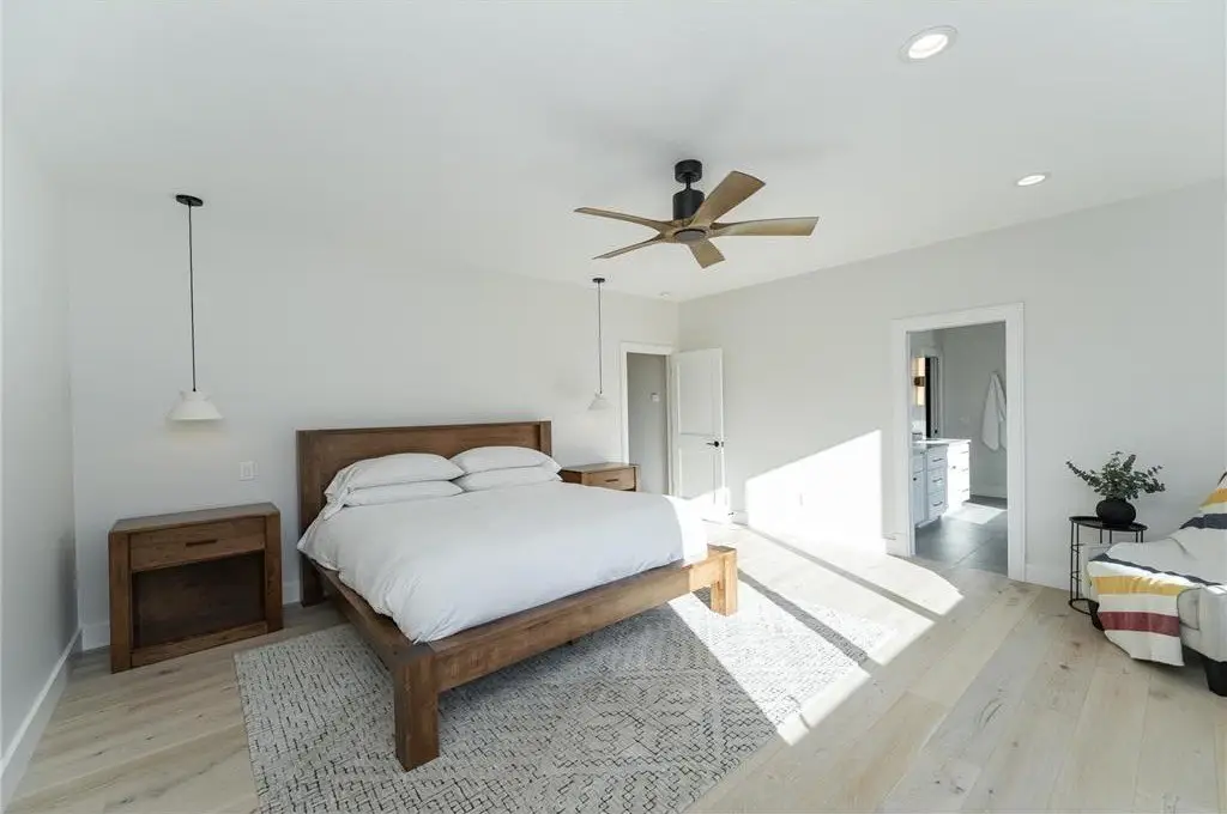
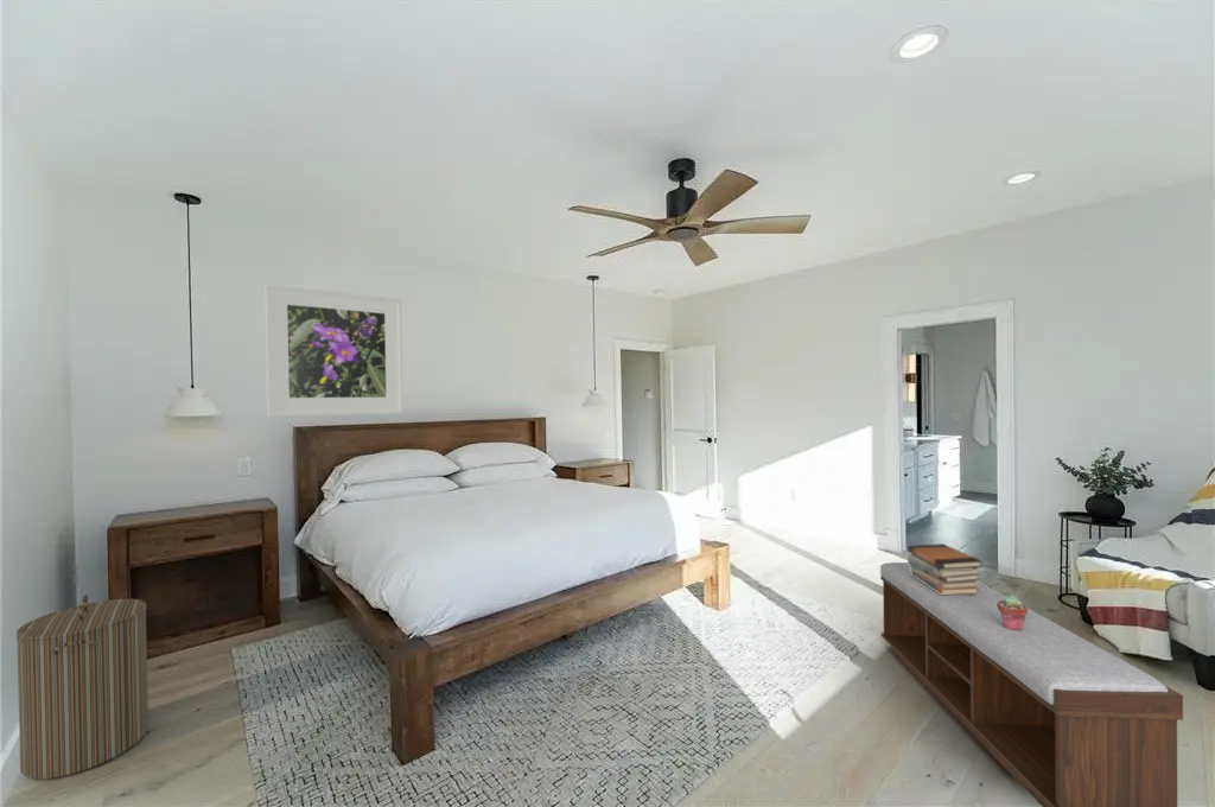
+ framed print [263,282,405,418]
+ laundry hamper [15,593,150,781]
+ book stack [907,542,984,595]
+ bench [879,561,1184,807]
+ potted succulent [997,595,1029,630]
